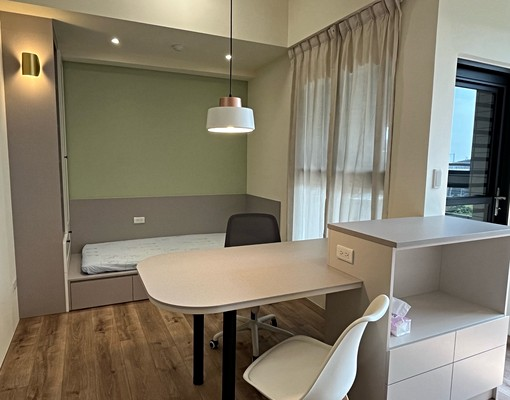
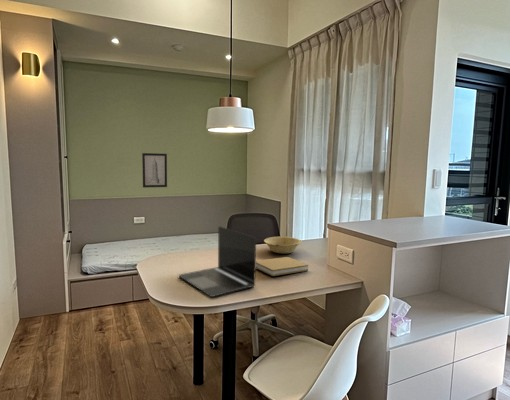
+ wall art [141,152,168,188]
+ bowl [263,236,303,255]
+ book [256,256,309,277]
+ laptop [178,225,257,298]
